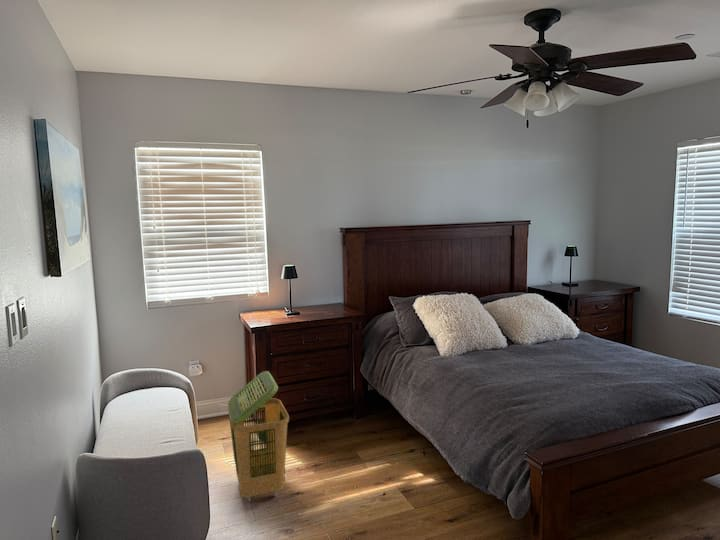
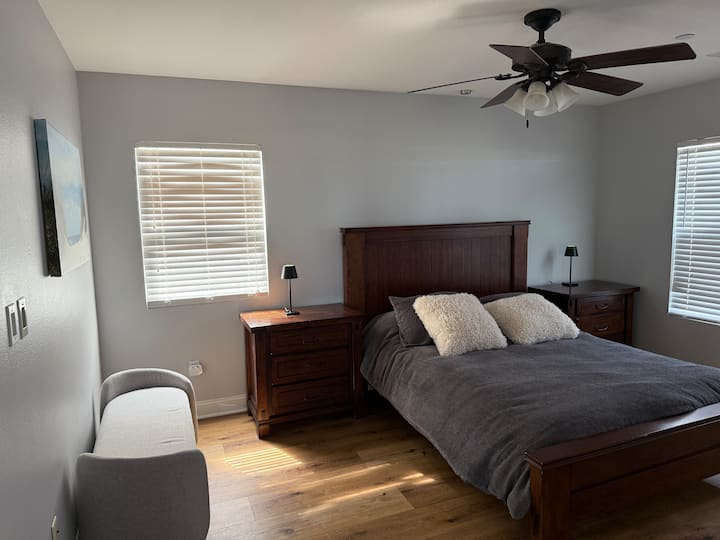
- laundry basket [227,370,290,503]
